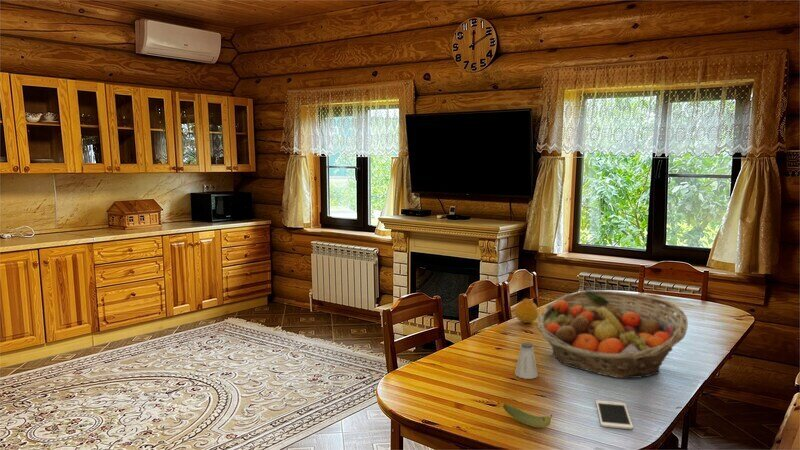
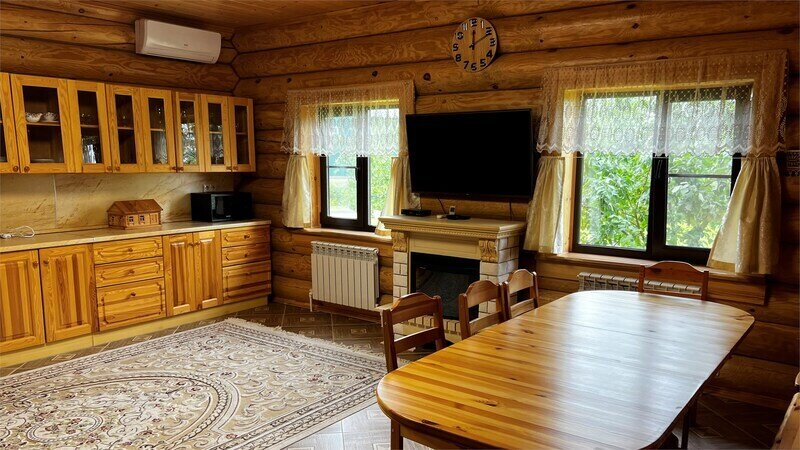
- fruit [513,298,539,324]
- fruit basket [536,289,689,379]
- saltshaker [514,342,539,380]
- banana [502,403,554,429]
- cell phone [595,399,634,430]
